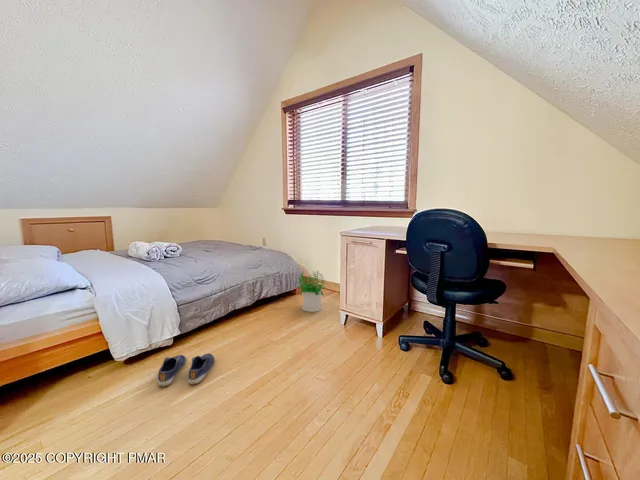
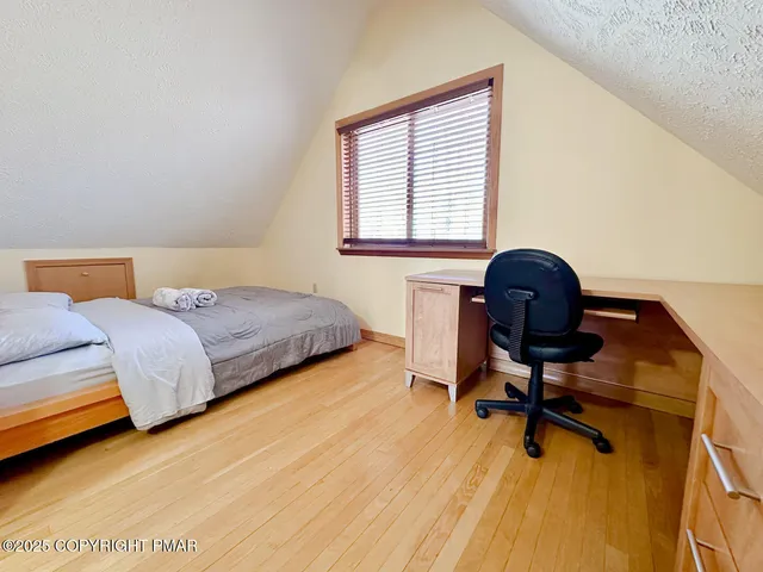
- potted plant [296,269,327,313]
- shoe [157,353,215,387]
